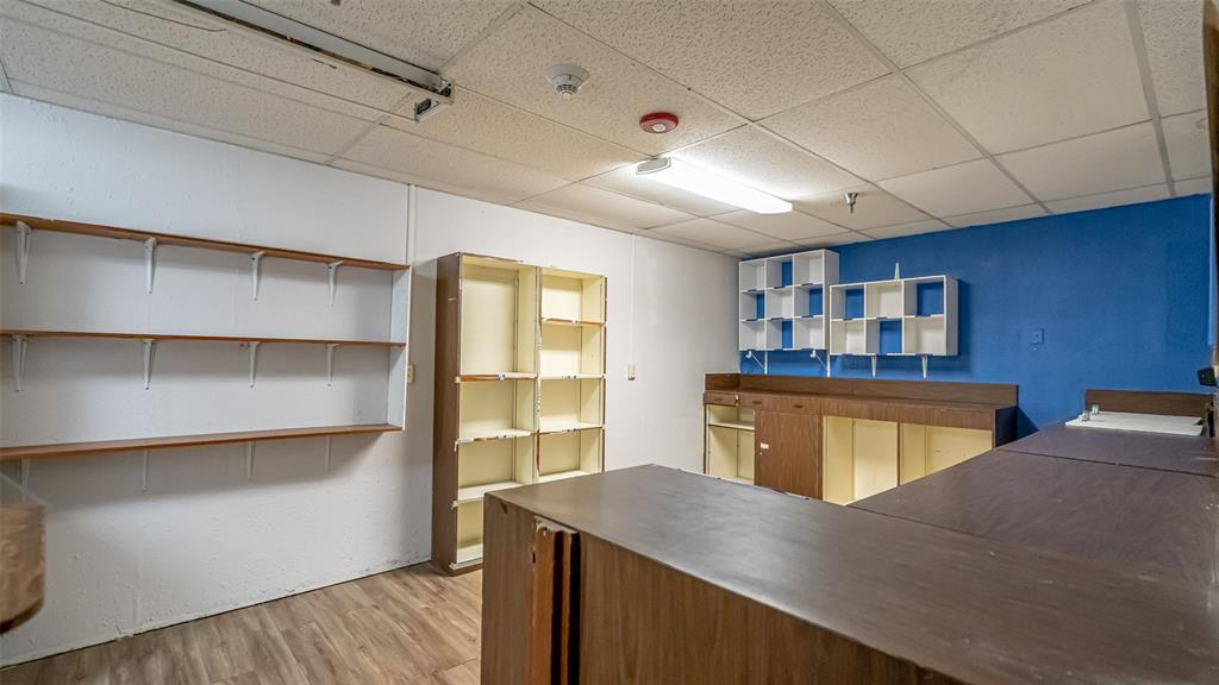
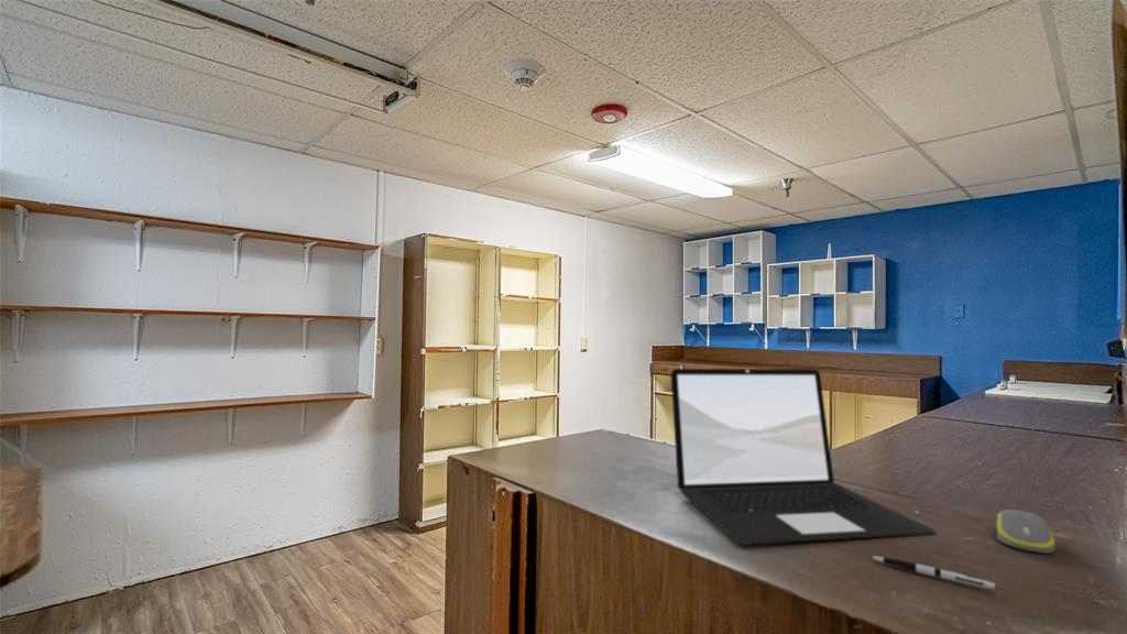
+ laptop [669,368,935,546]
+ computer mouse [995,509,1057,554]
+ pen [868,555,997,590]
